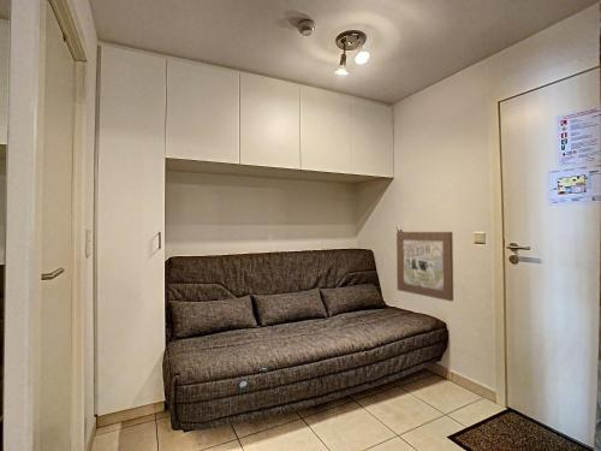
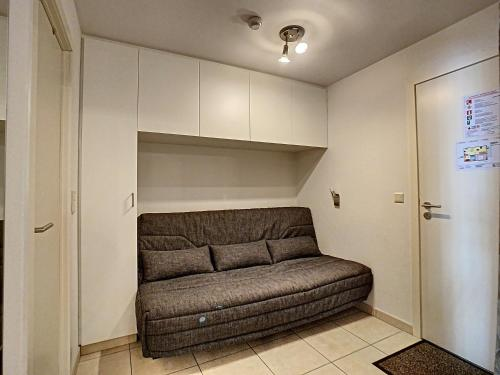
- wall art [395,231,454,302]
